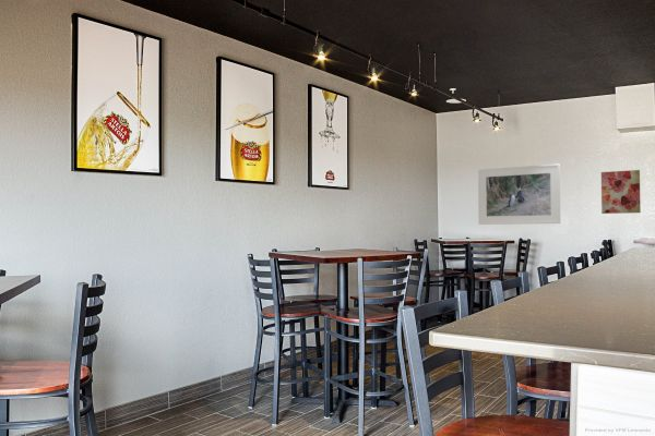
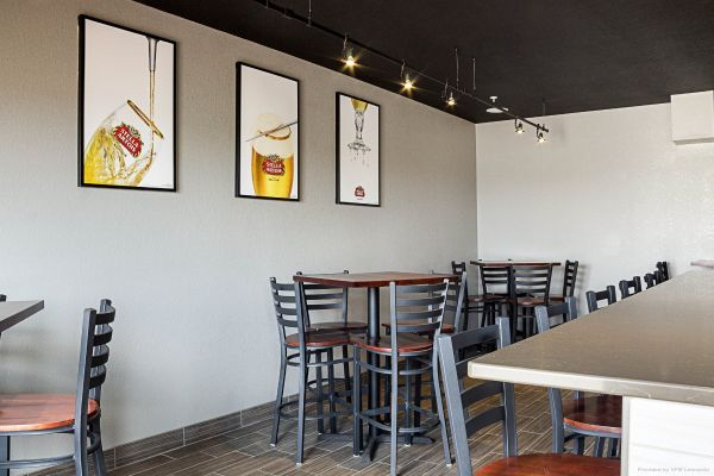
- wall art [600,169,642,215]
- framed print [477,162,561,226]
